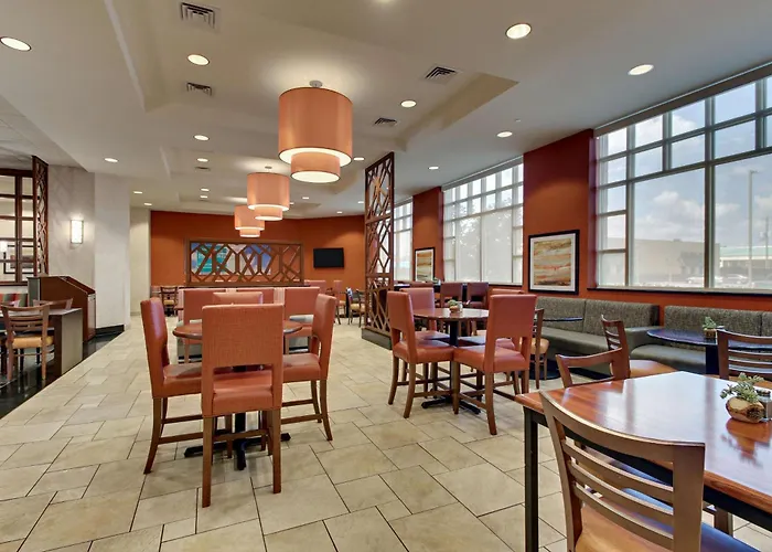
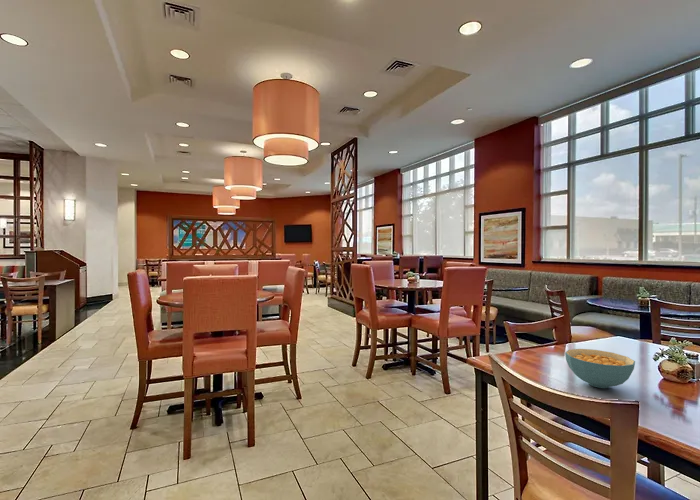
+ cereal bowl [564,348,636,389]
